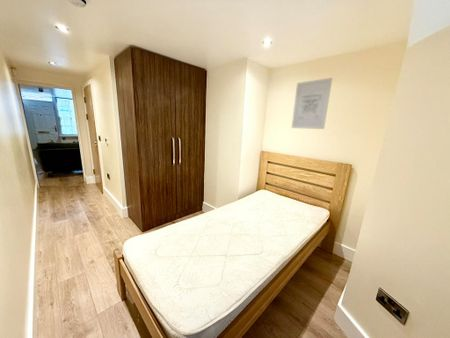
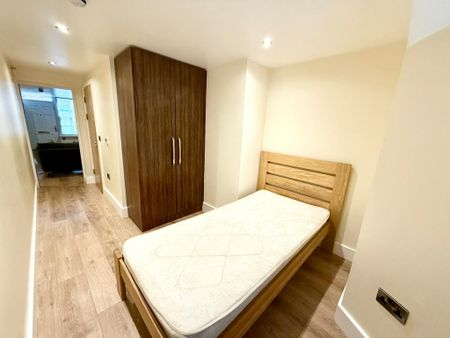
- wall art [291,77,333,130]
